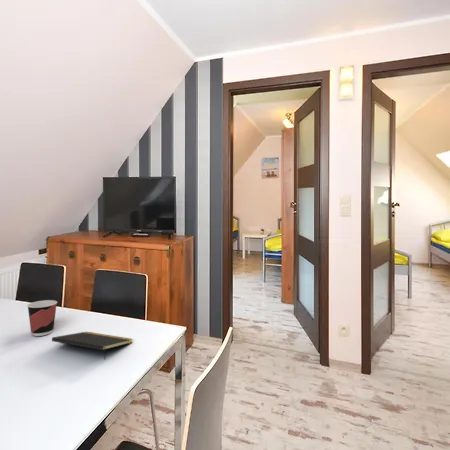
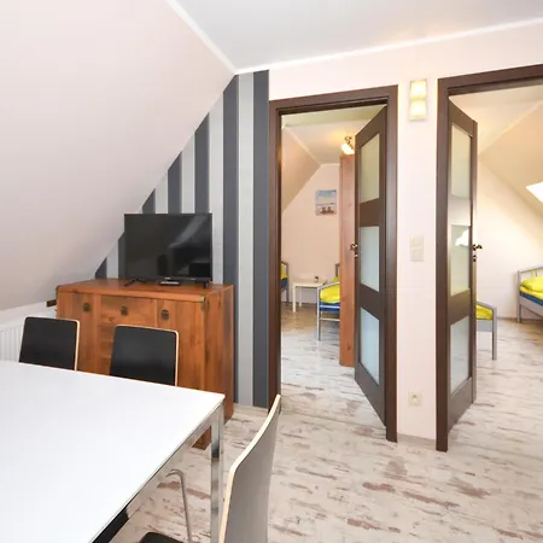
- cup [26,299,58,337]
- notepad [51,331,133,360]
